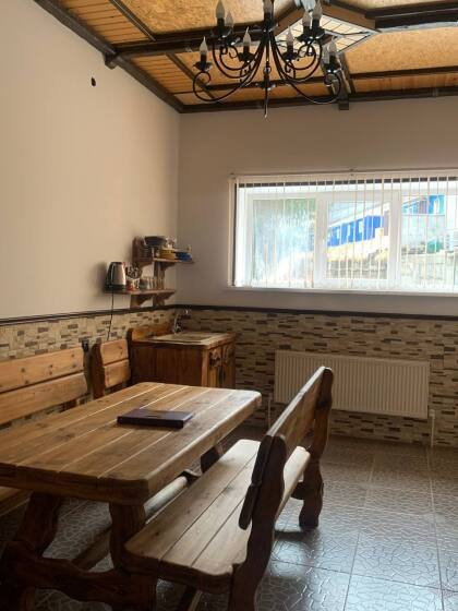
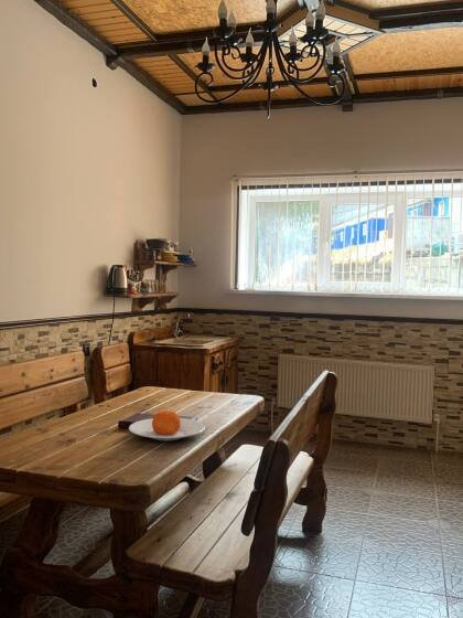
+ plate [128,409,206,441]
